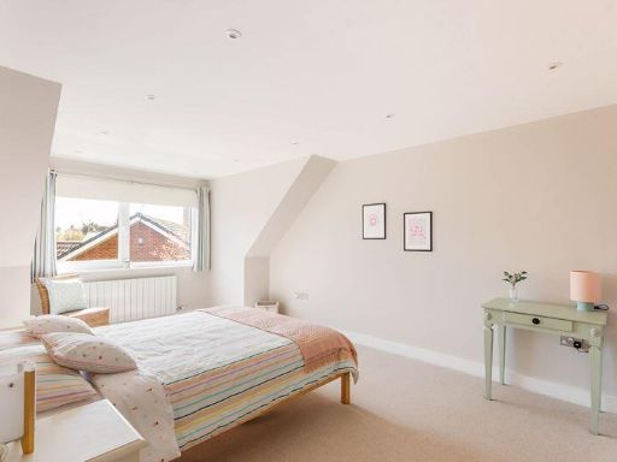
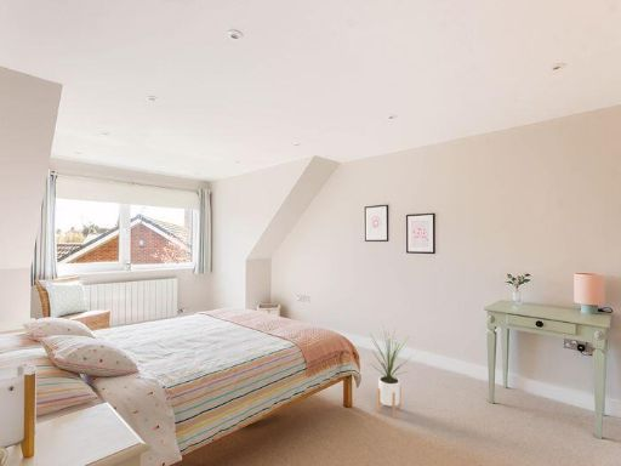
+ house plant [369,326,412,419]
